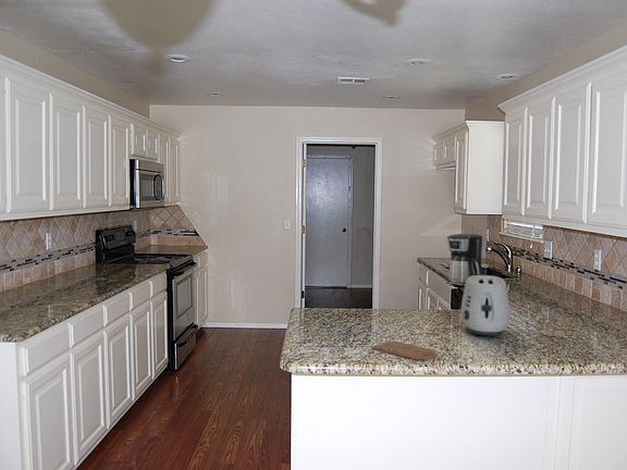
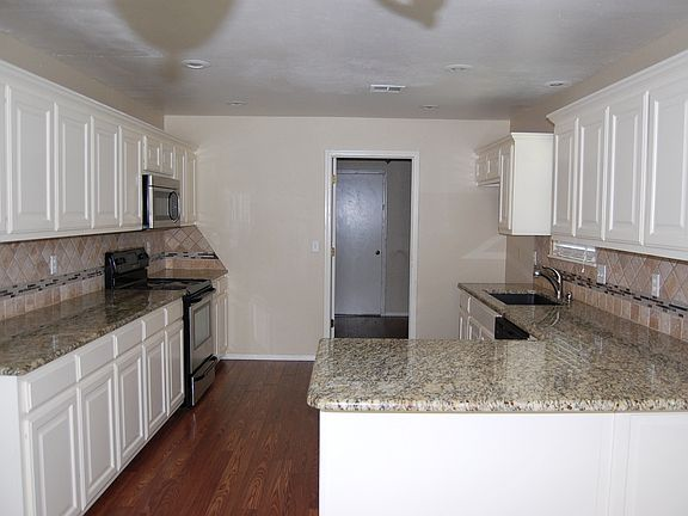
- toaster [459,274,511,338]
- coffee maker [444,233,483,287]
- cutting board [372,339,438,360]
